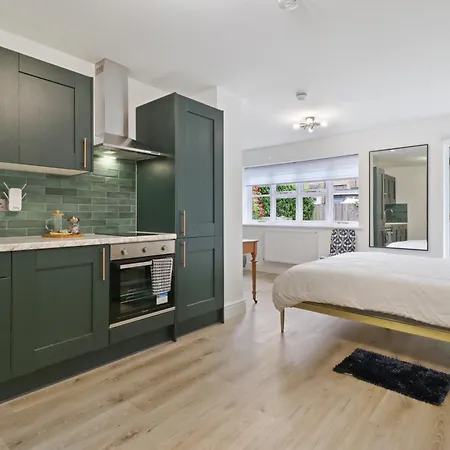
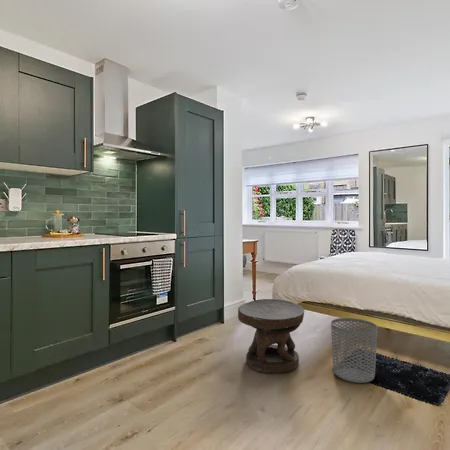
+ waste bin [330,317,378,384]
+ side table [237,298,305,374]
